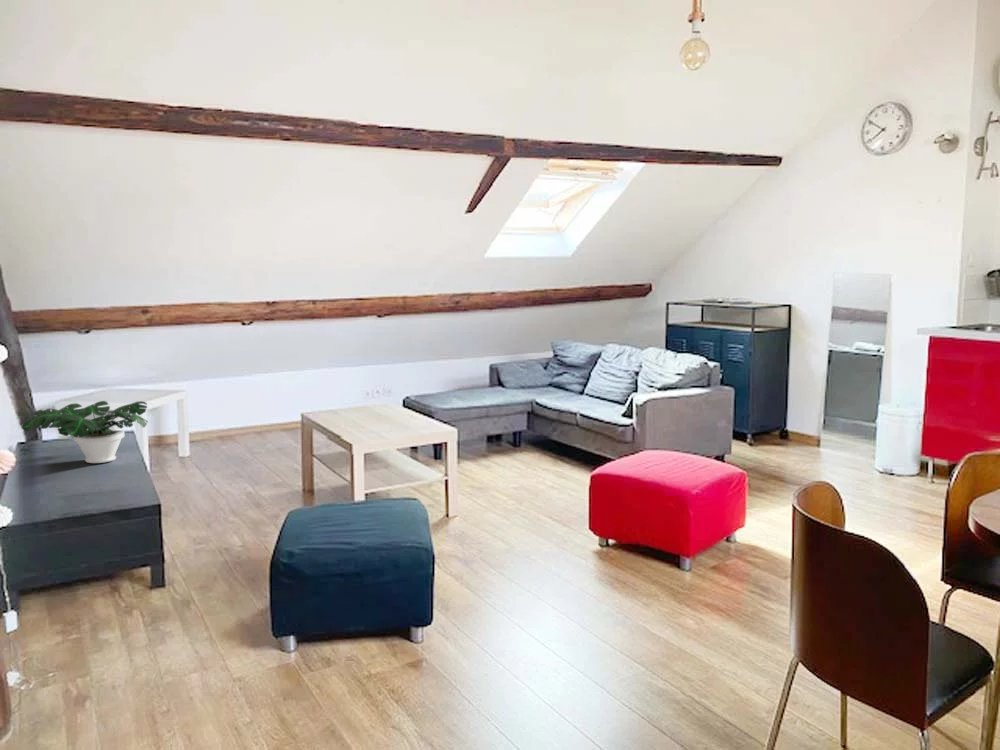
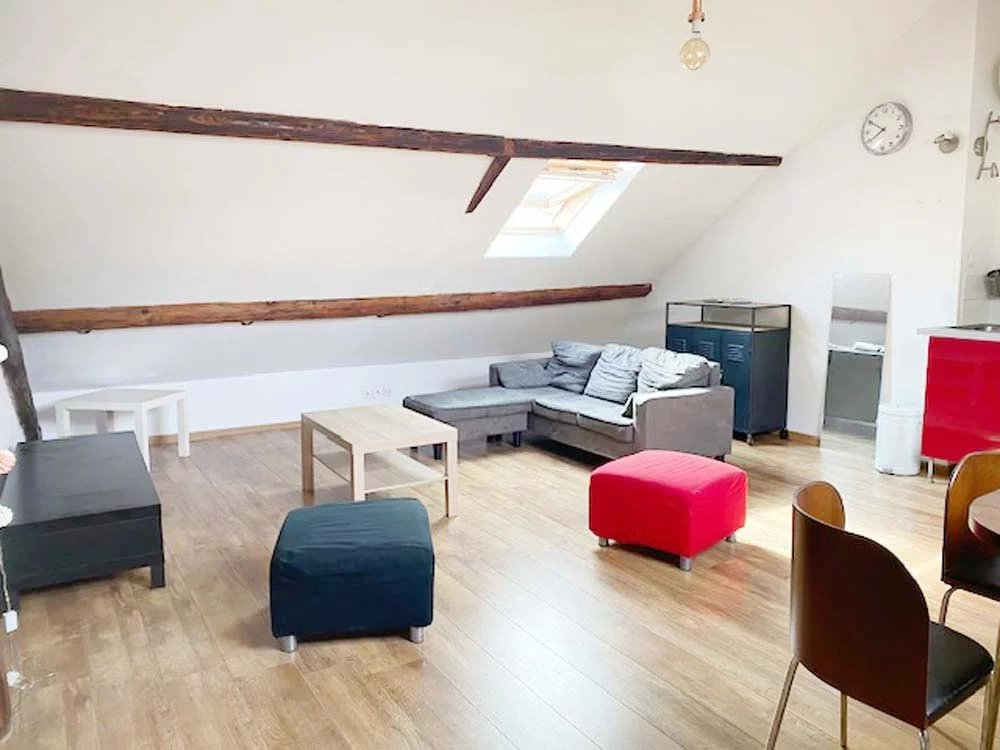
- potted plant [21,400,149,464]
